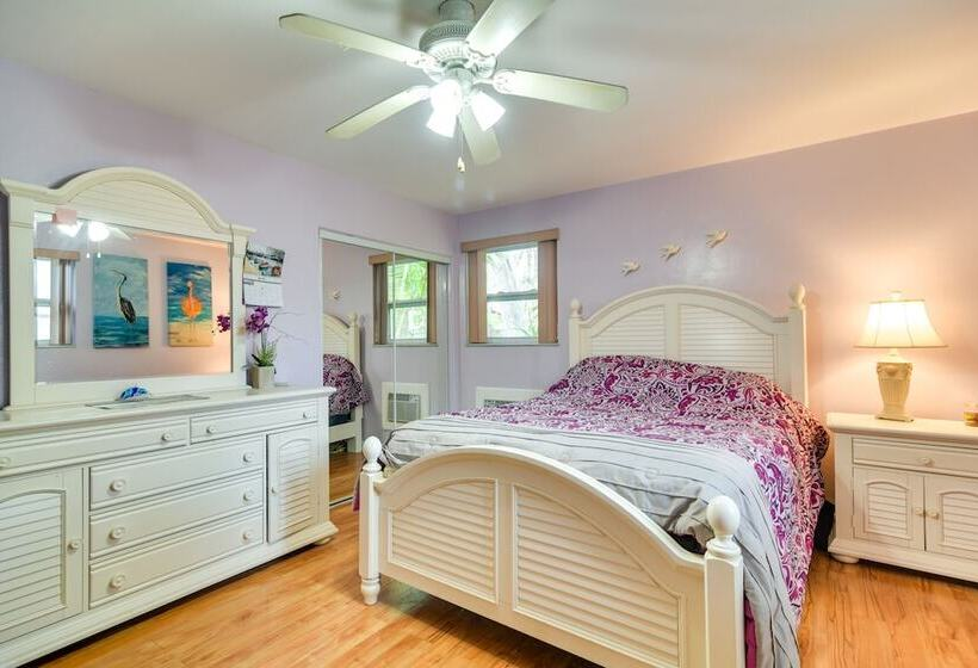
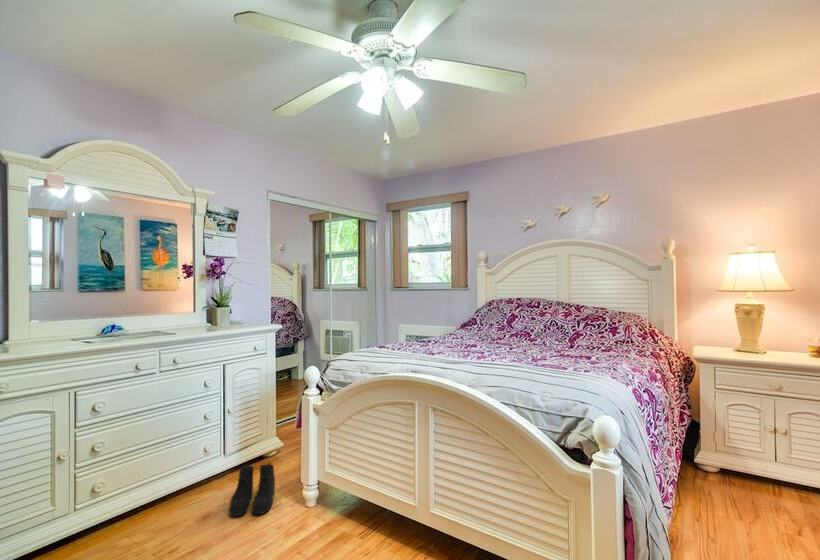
+ boots [228,462,276,517]
